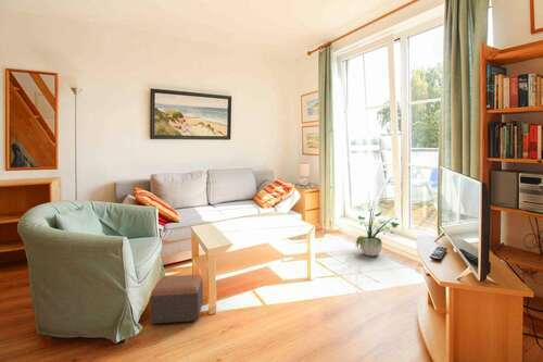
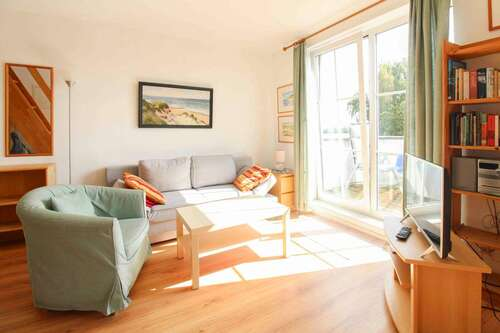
- potted plant [354,202,400,258]
- footstool [149,274,204,325]
